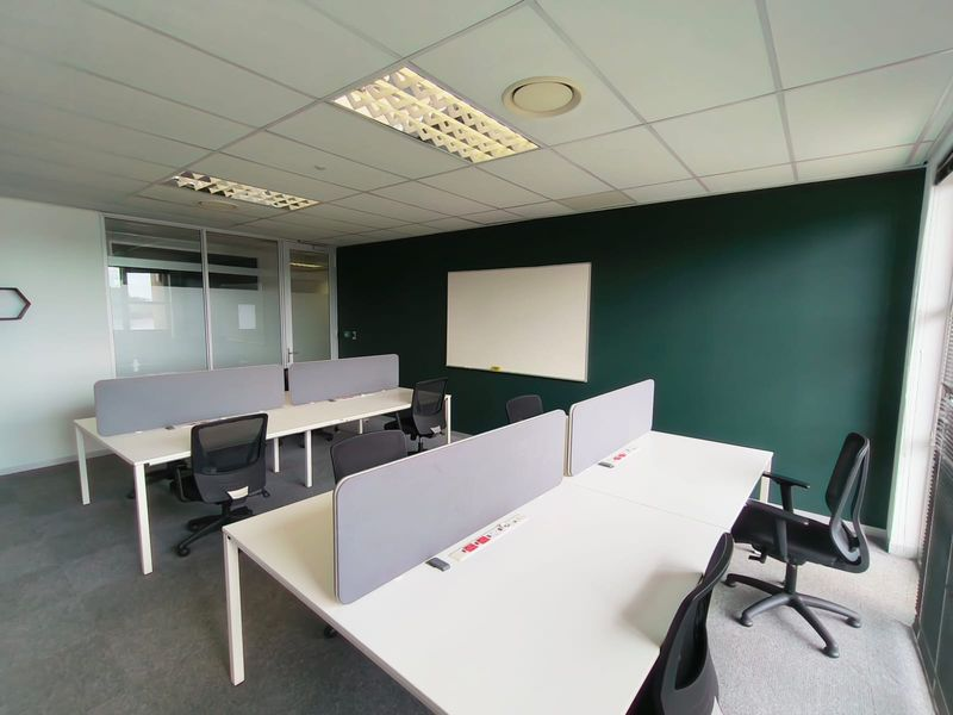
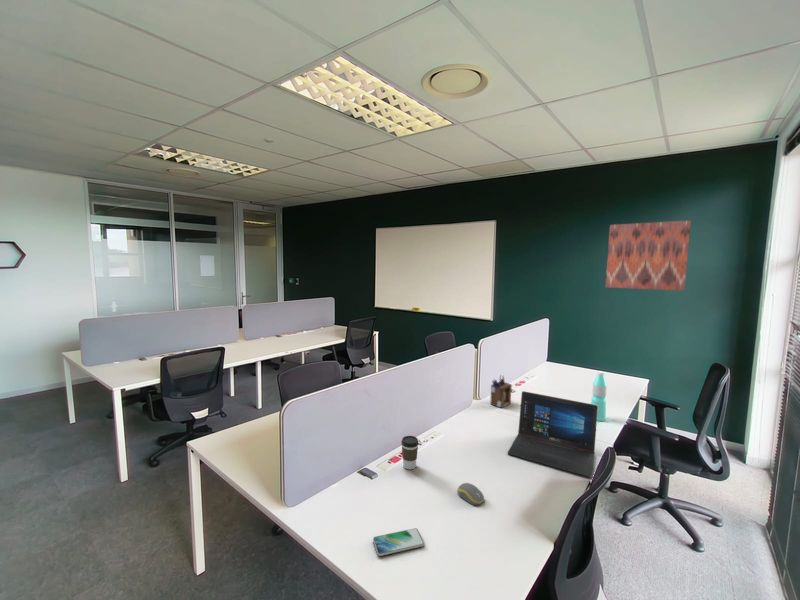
+ desk organizer [489,374,513,409]
+ water bottle [590,370,608,422]
+ smartphone [372,527,425,557]
+ coffee cup [401,435,419,470]
+ laptop [507,390,598,479]
+ computer mouse [457,482,485,506]
+ wall art [605,219,692,292]
